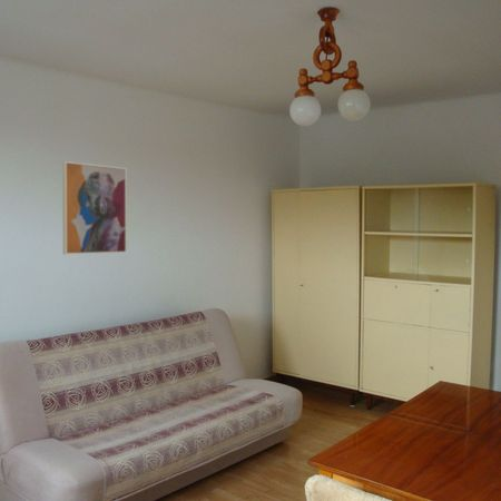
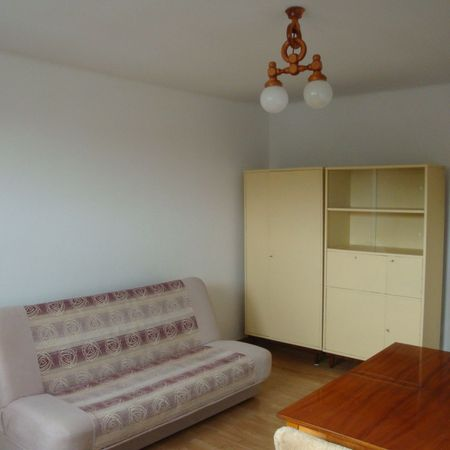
- wall art [61,160,128,256]
